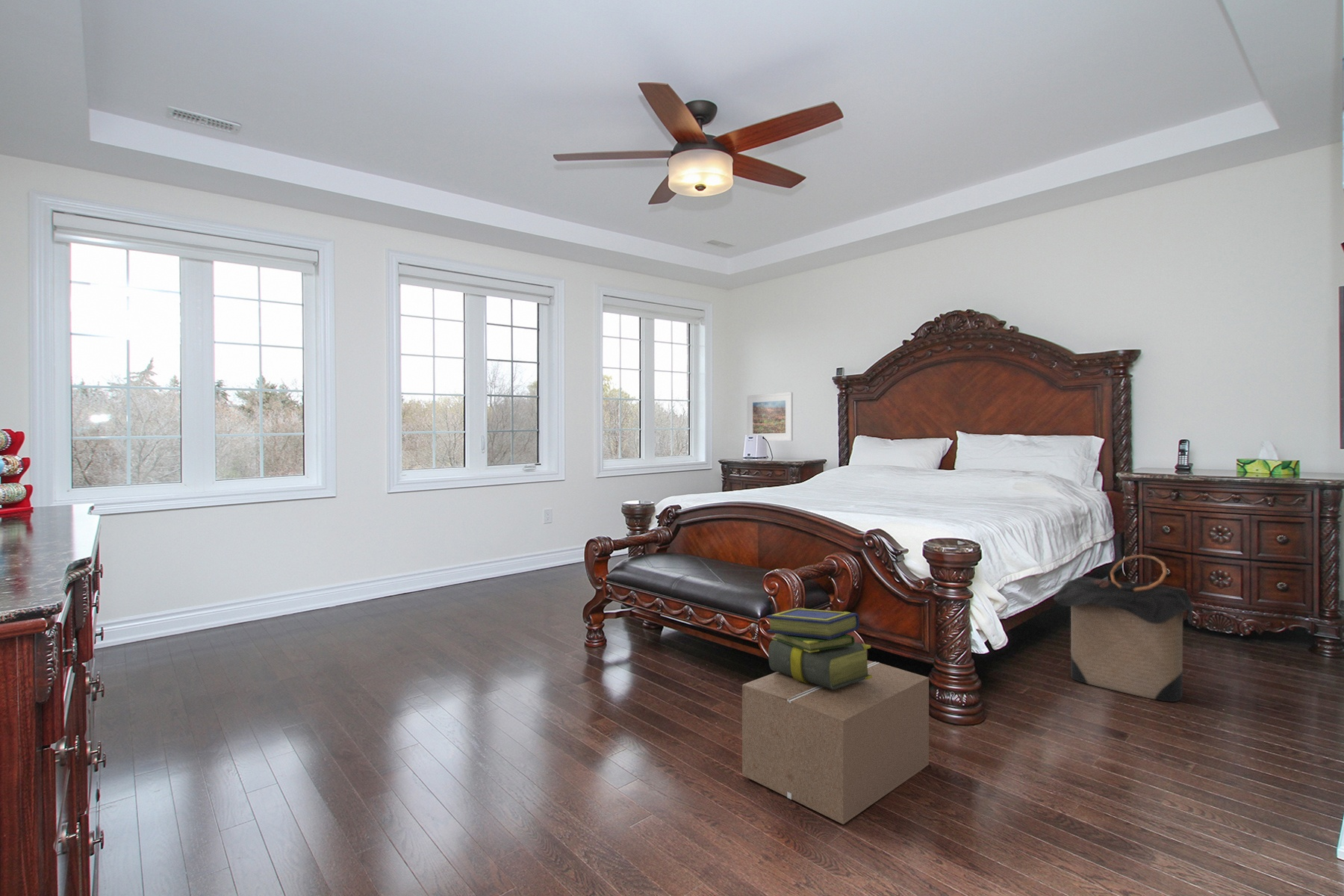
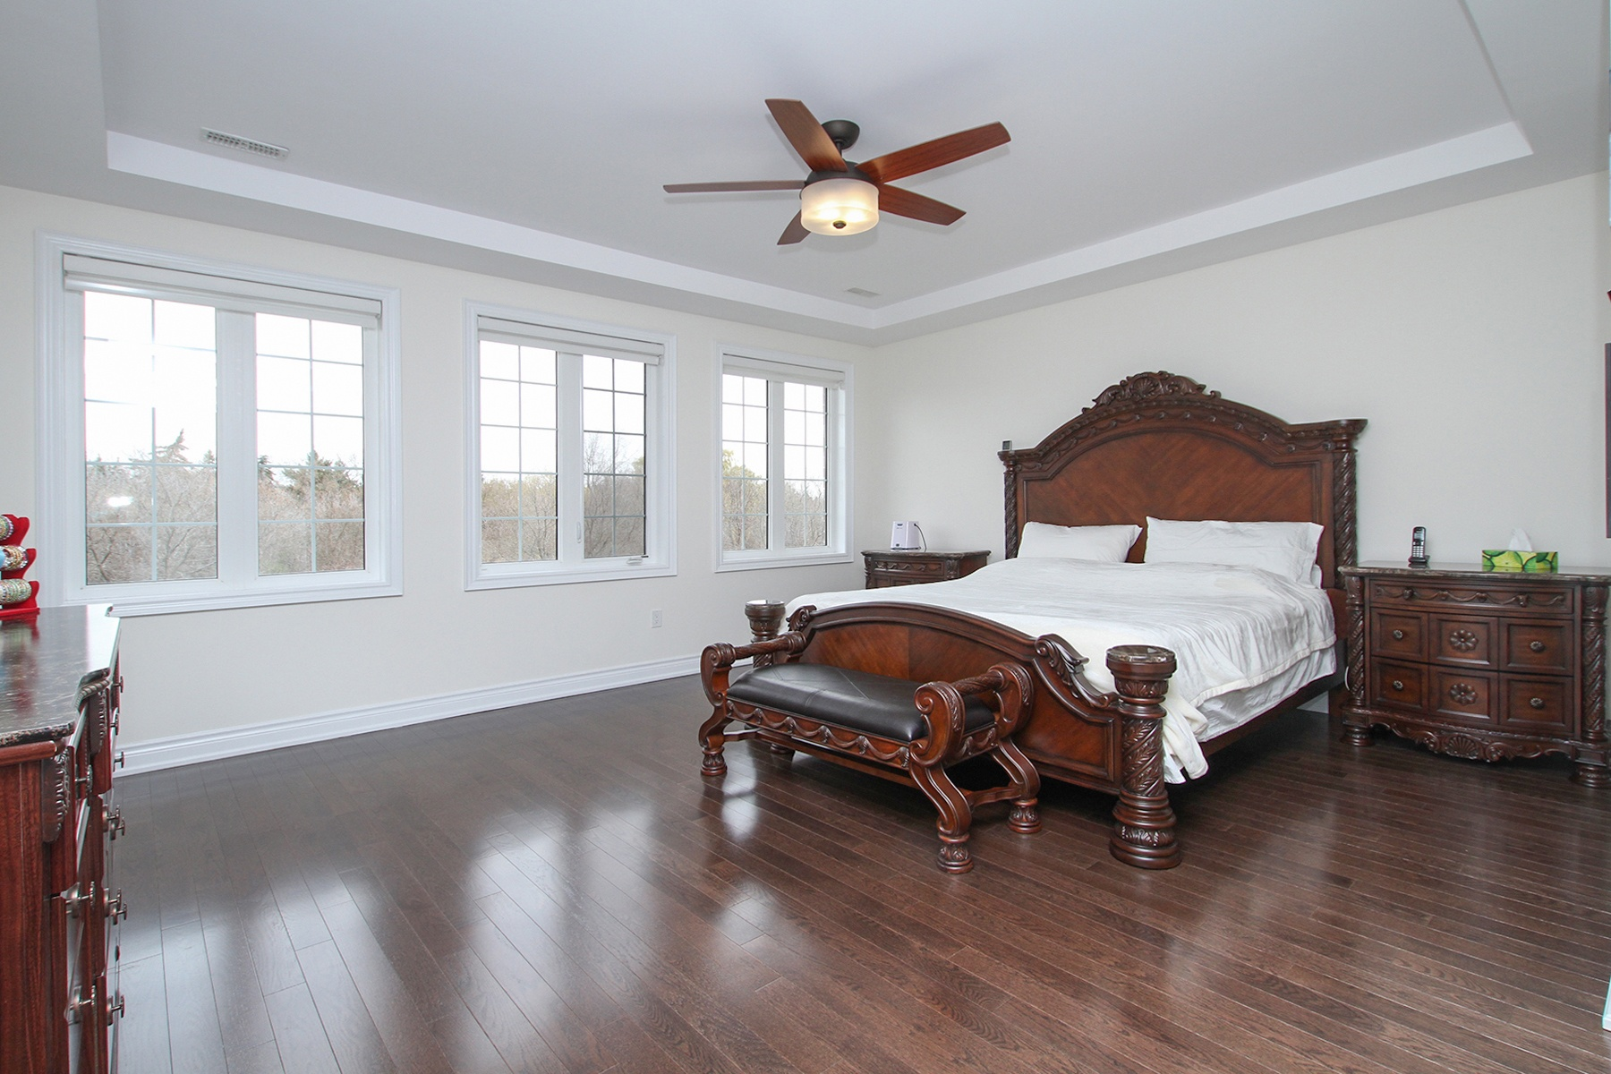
- cardboard box [741,660,930,825]
- stack of books [765,607,872,689]
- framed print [746,391,794,442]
- laundry hamper [1053,554,1196,703]
